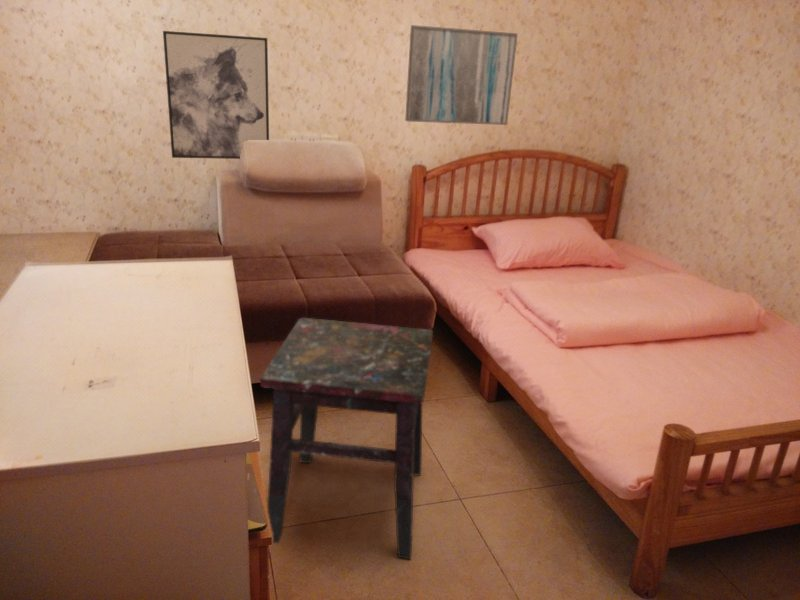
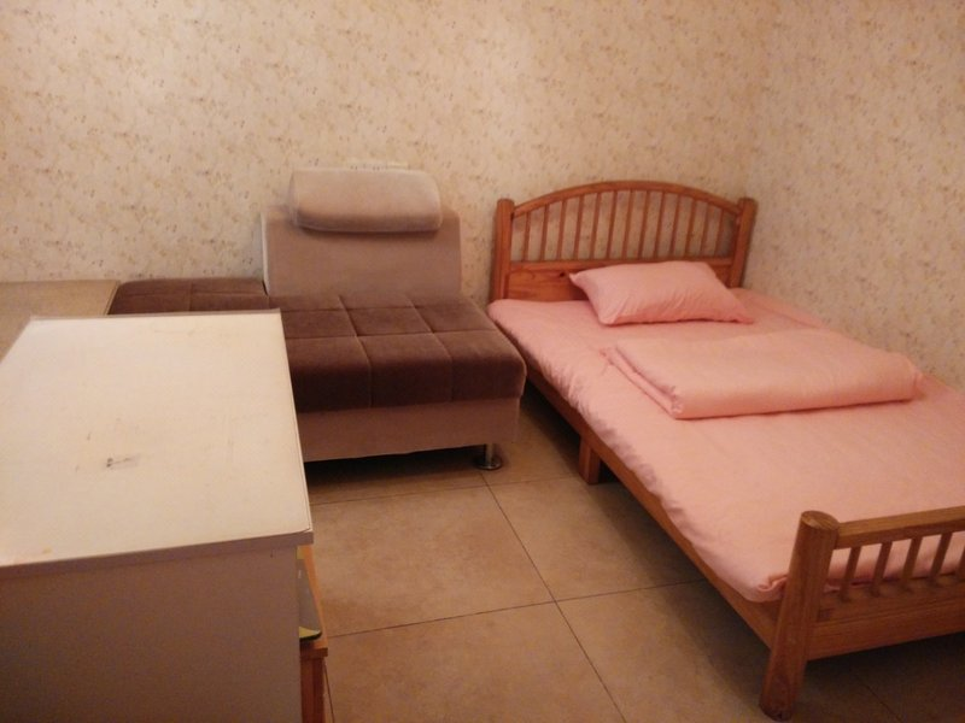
- wall art [404,24,519,126]
- side table [259,317,434,560]
- wall art [162,30,270,160]
